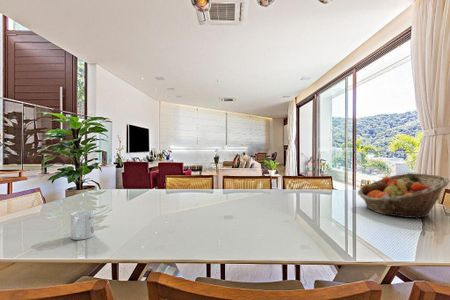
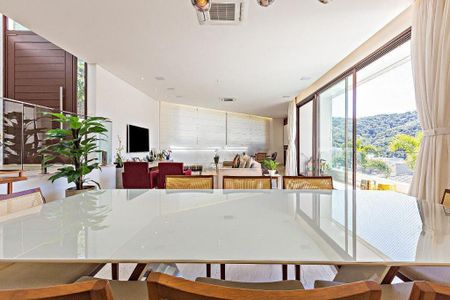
- mug [70,210,95,241]
- fruit basket [357,172,450,219]
